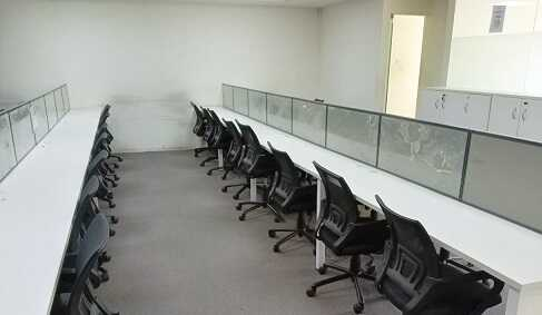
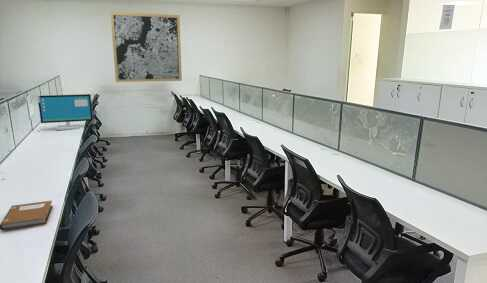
+ wall art [109,11,183,83]
+ computer monitor [36,93,94,131]
+ notebook [0,200,54,231]
